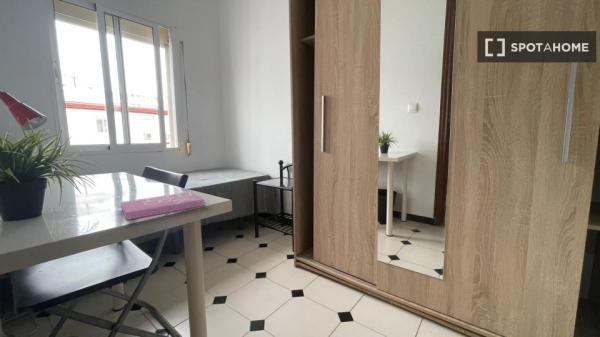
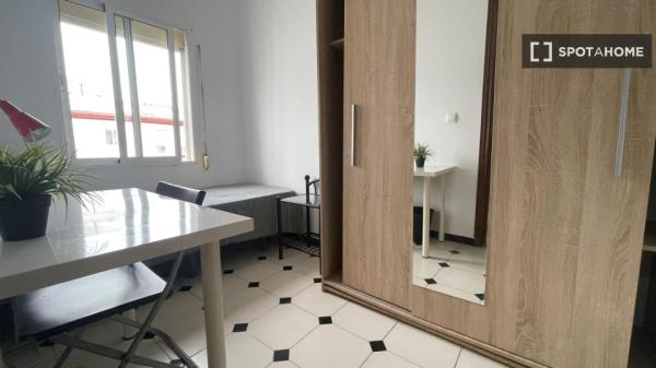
- book [120,191,205,221]
